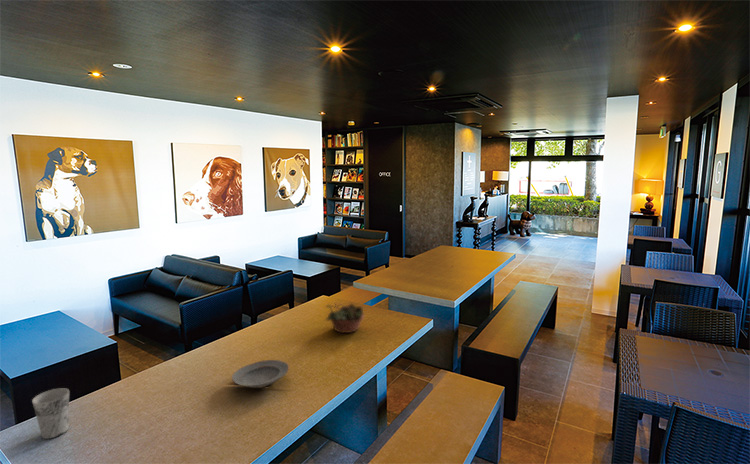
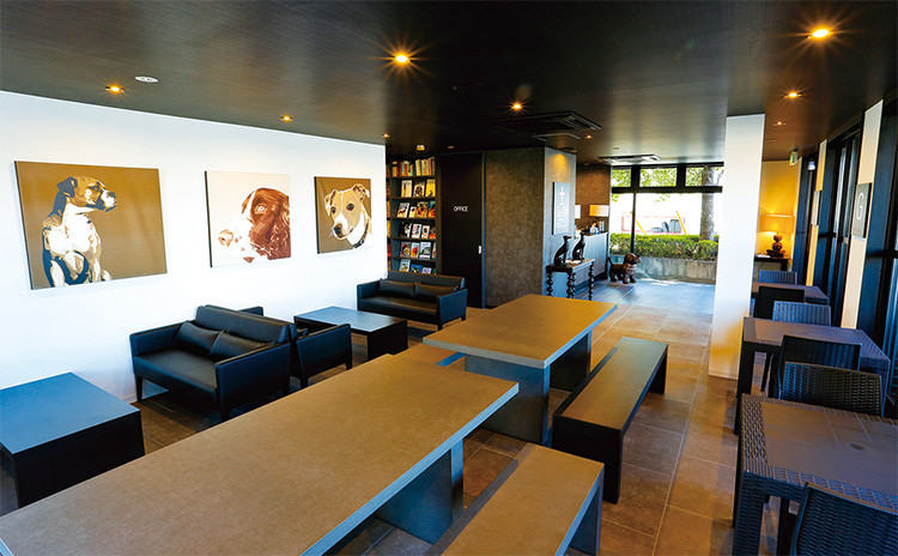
- succulent planter [321,301,365,334]
- cup [31,387,70,440]
- plate [231,359,290,389]
